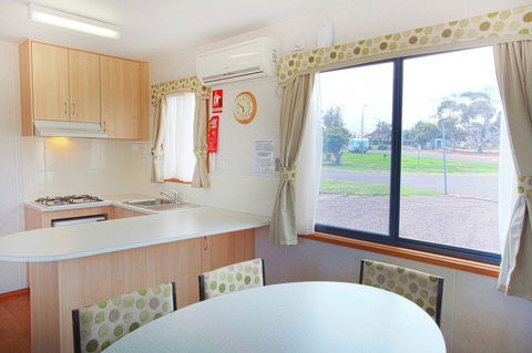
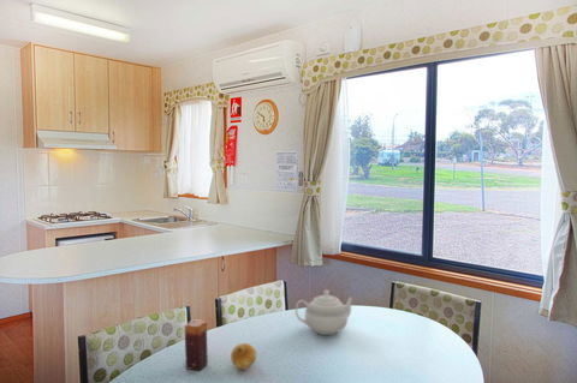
+ teapot [295,288,355,336]
+ candle [184,318,209,372]
+ fruit [230,342,257,371]
